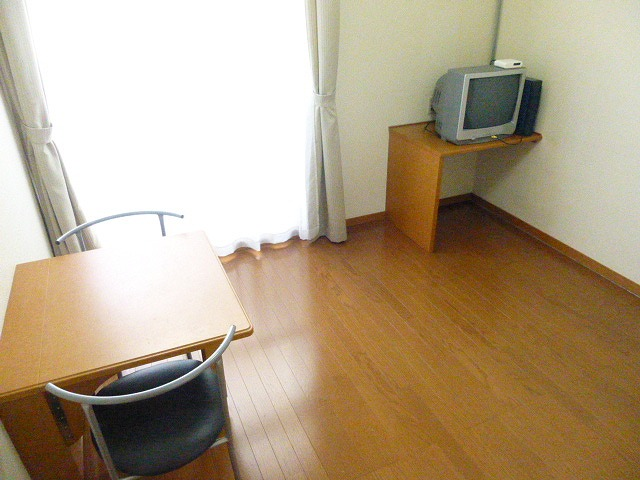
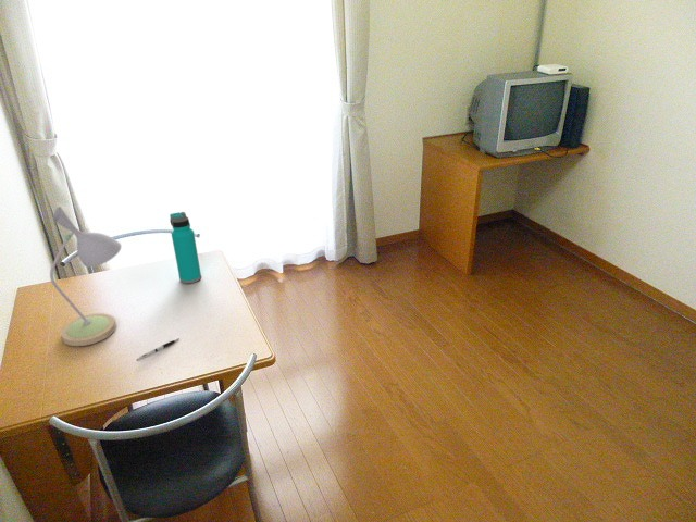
+ desk lamp [49,206,123,347]
+ pen [136,337,181,362]
+ water bottle [169,211,202,285]
